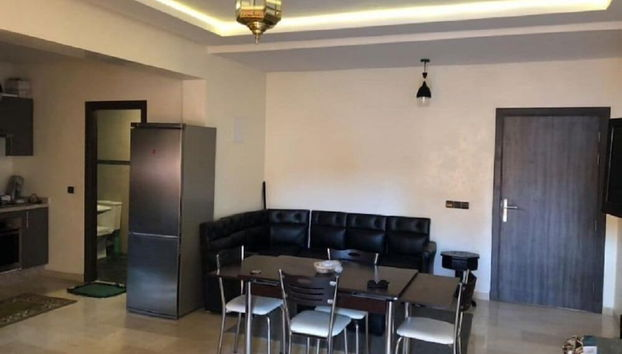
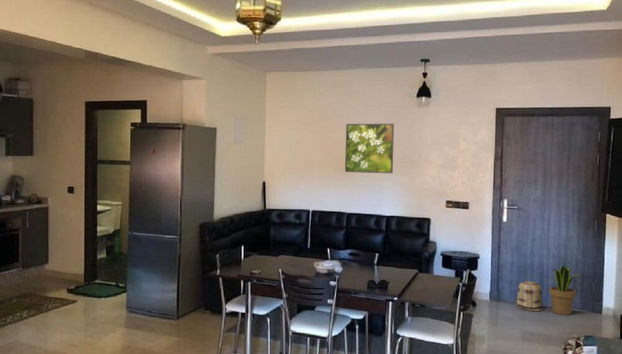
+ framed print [344,123,395,174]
+ potted plant [548,264,581,316]
+ basket [516,274,544,312]
